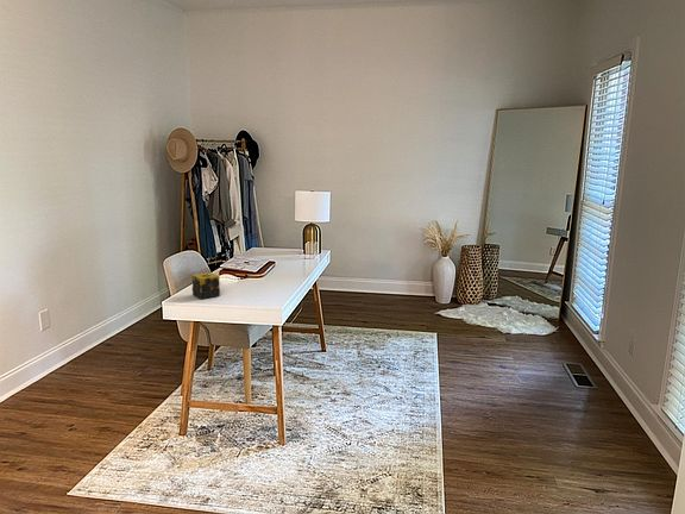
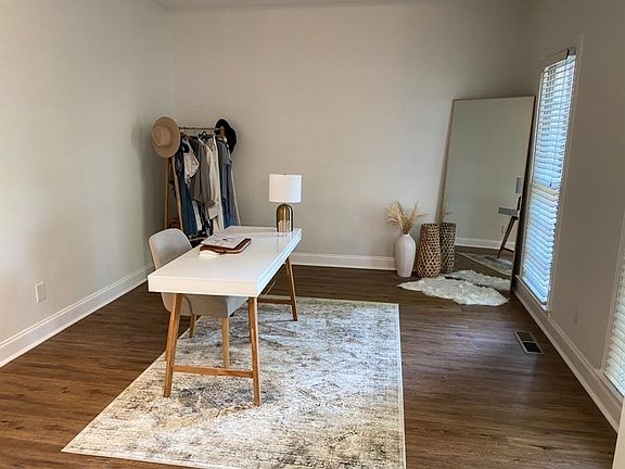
- candle [191,271,221,300]
